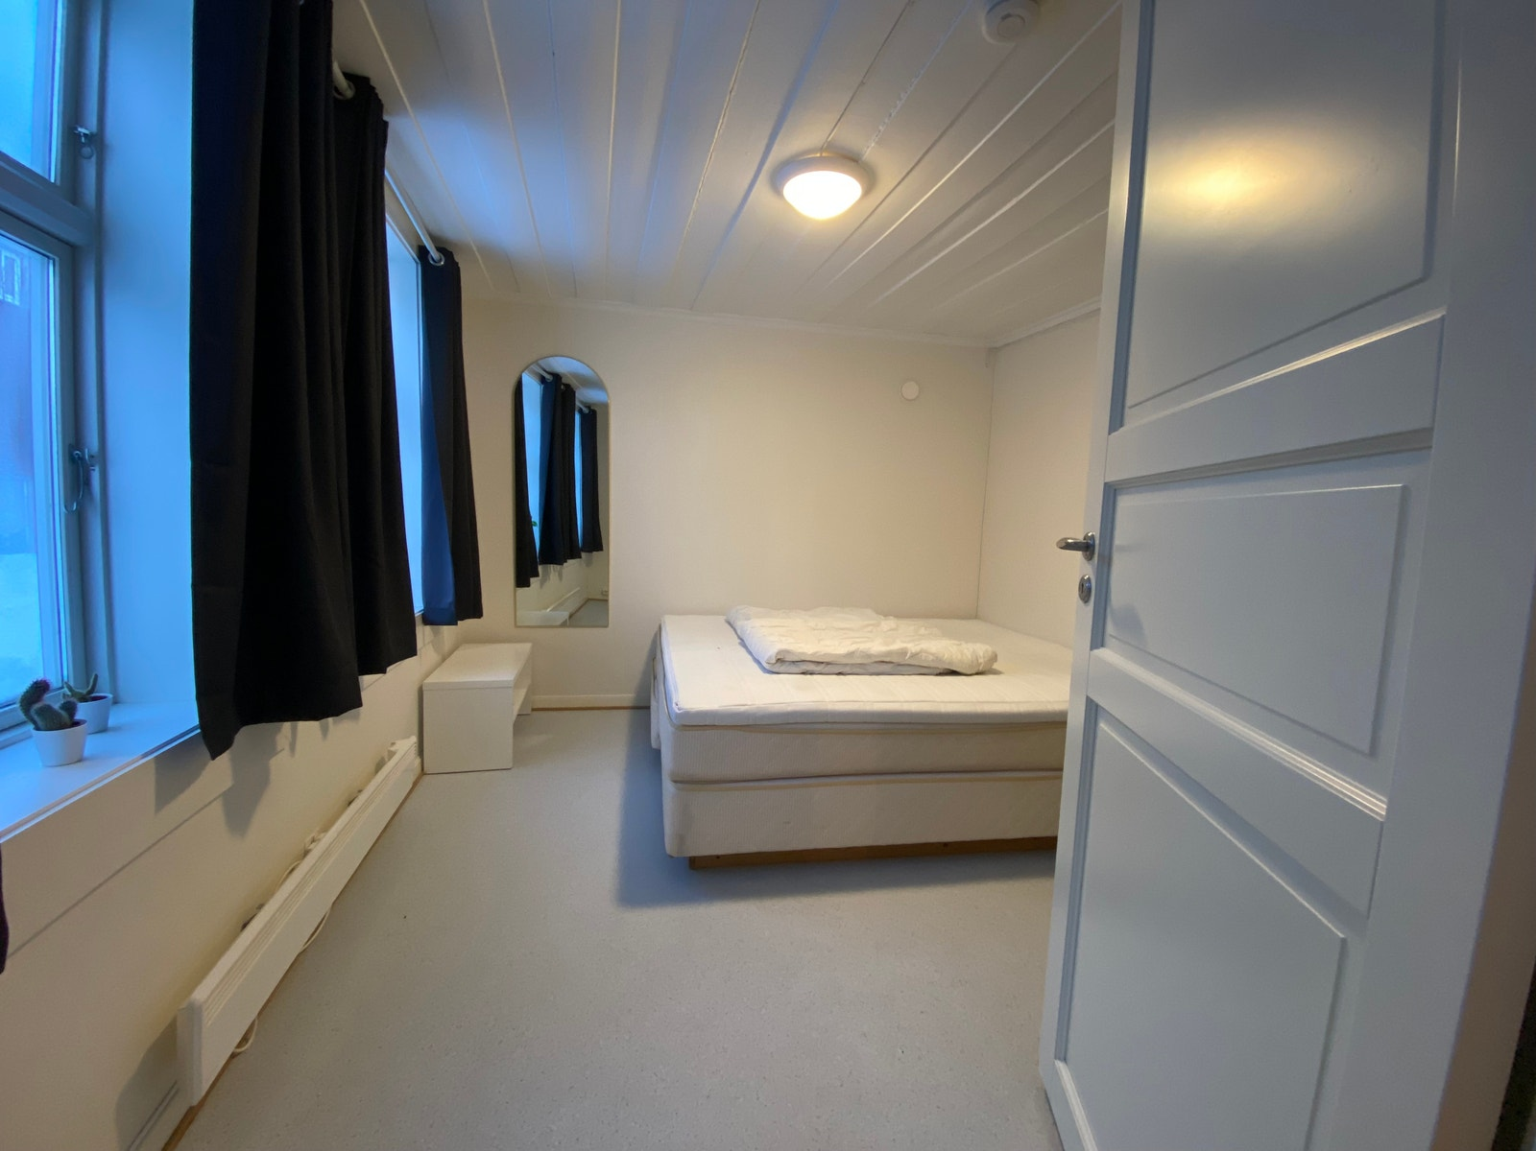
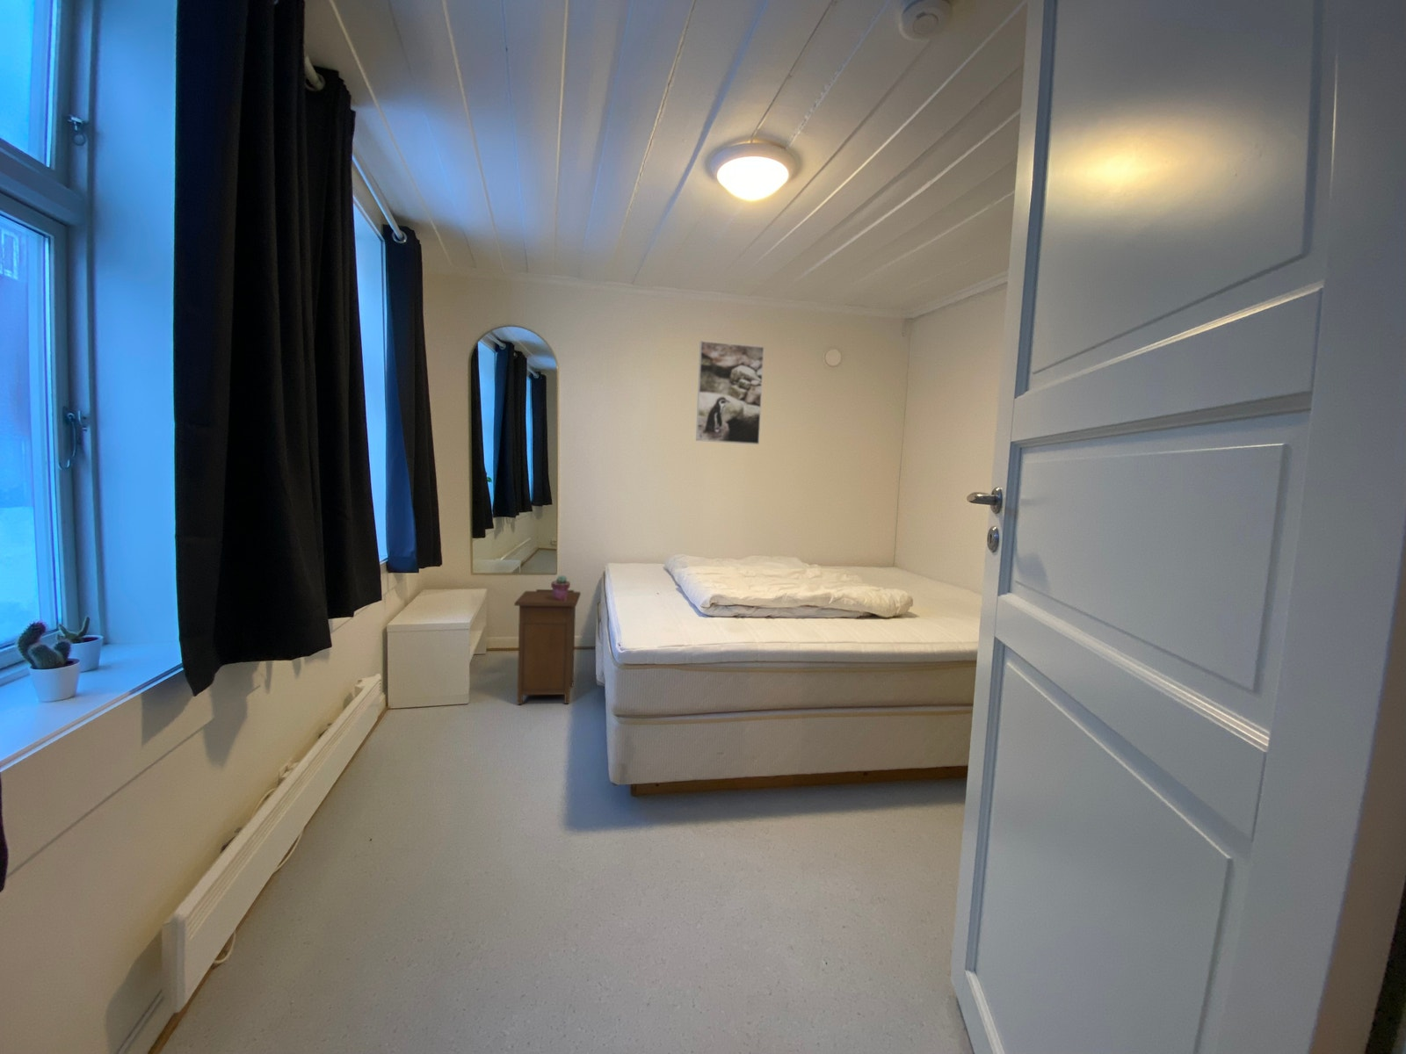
+ nightstand [514,589,581,705]
+ potted succulent [550,575,571,601]
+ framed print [695,340,765,445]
